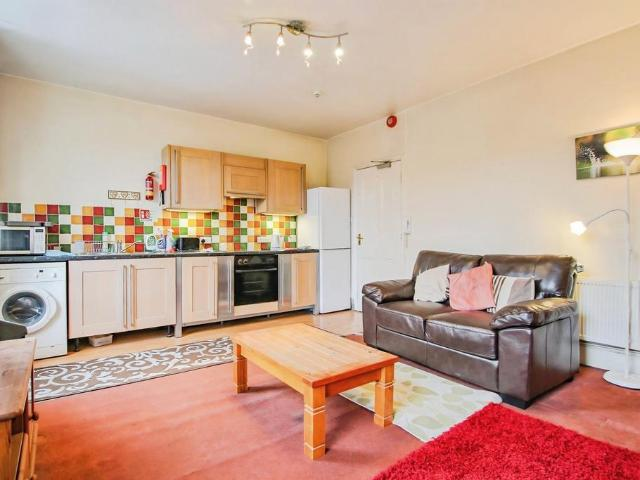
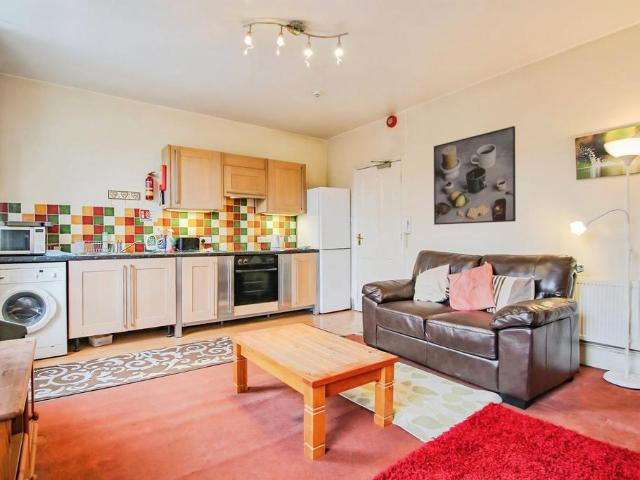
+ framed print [433,125,517,226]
